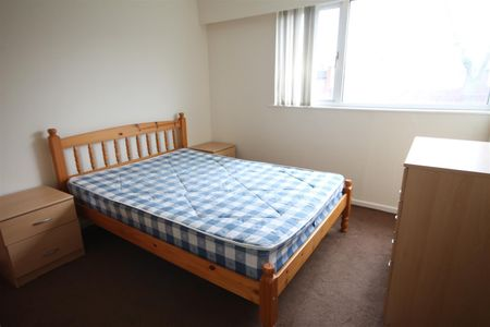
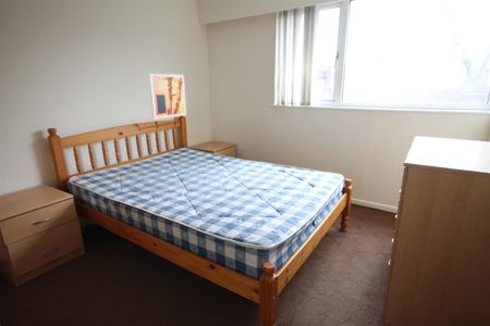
+ wall art [147,73,187,120]
